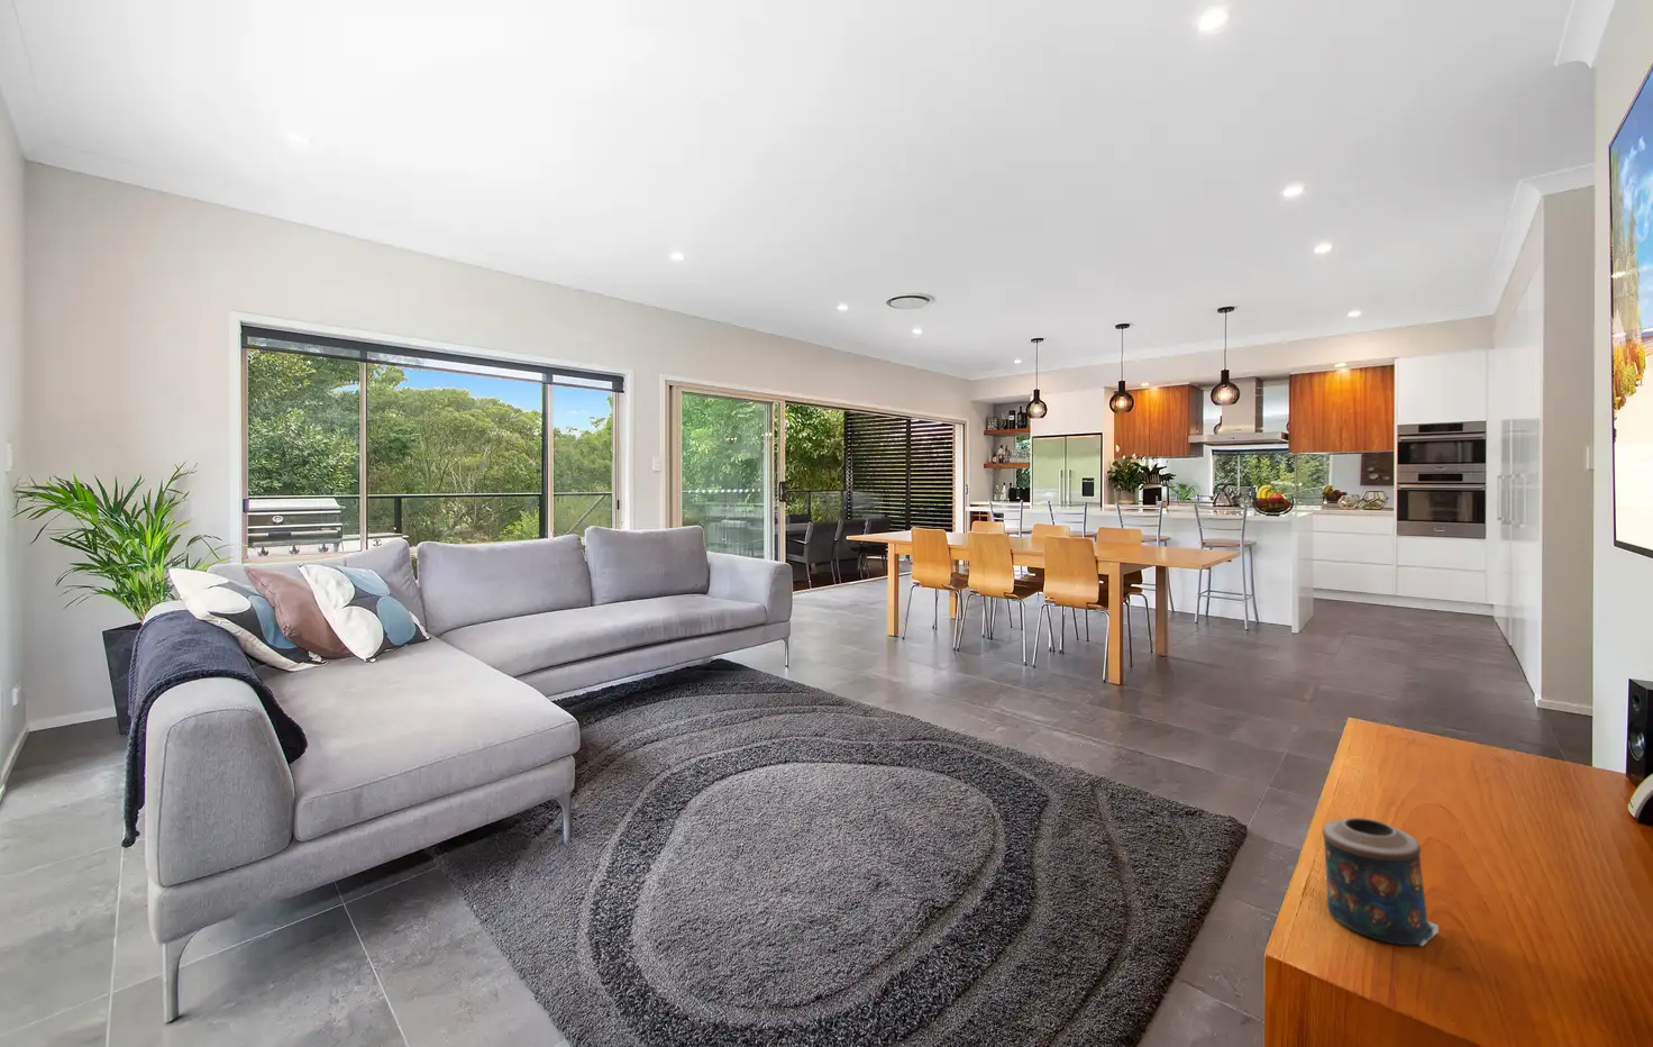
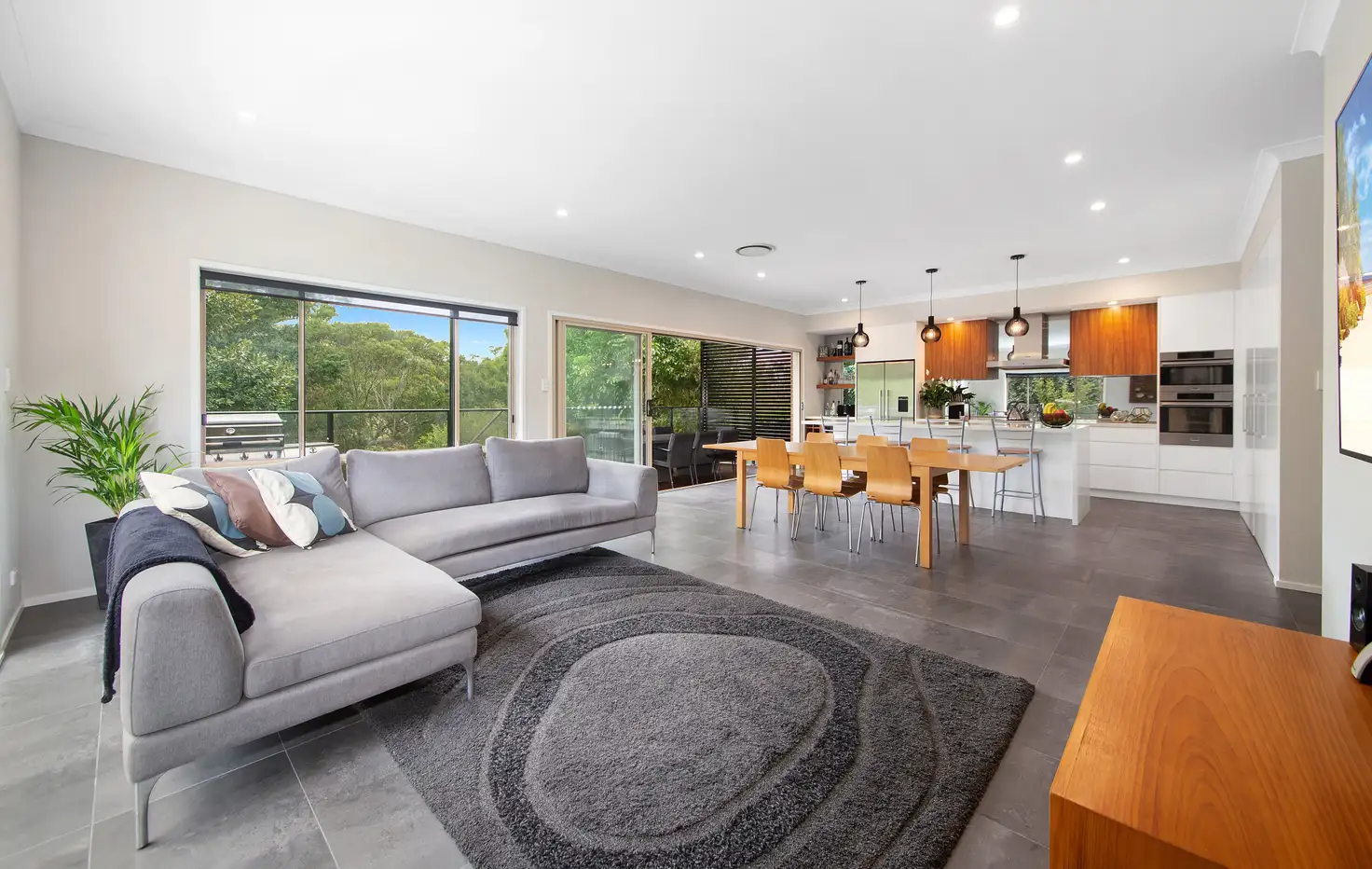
- candle [1322,817,1440,947]
